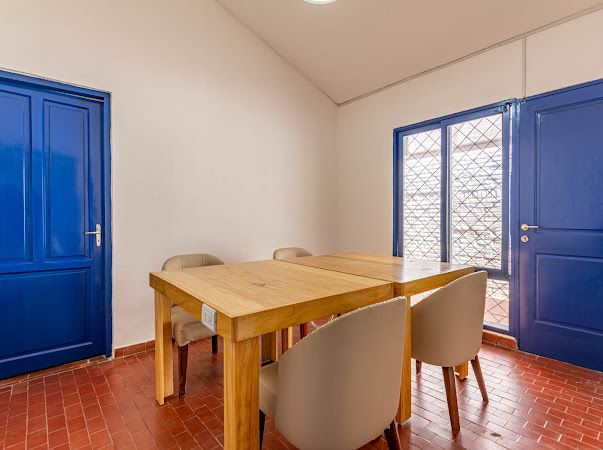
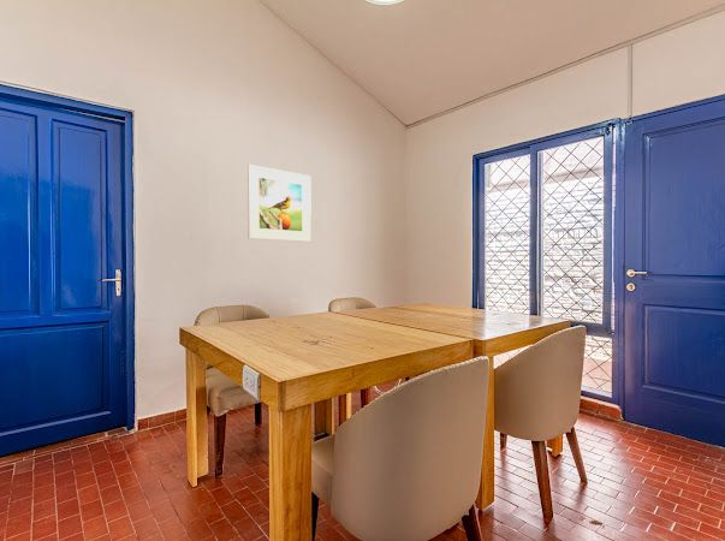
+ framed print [246,164,313,243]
